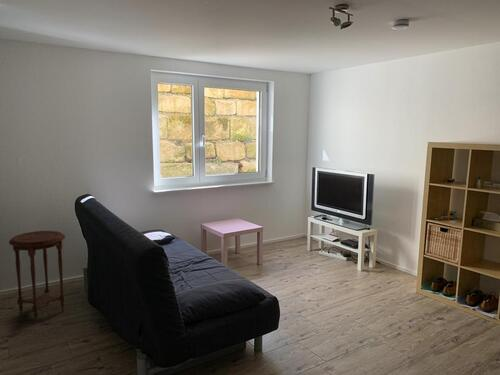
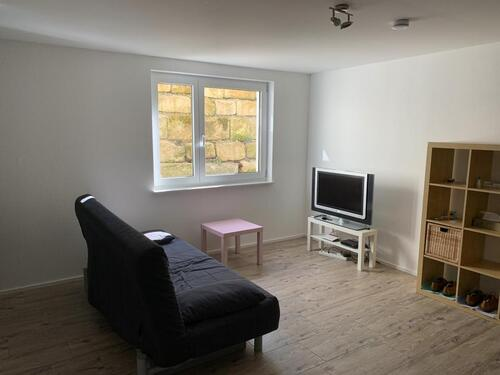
- side table [8,230,66,323]
